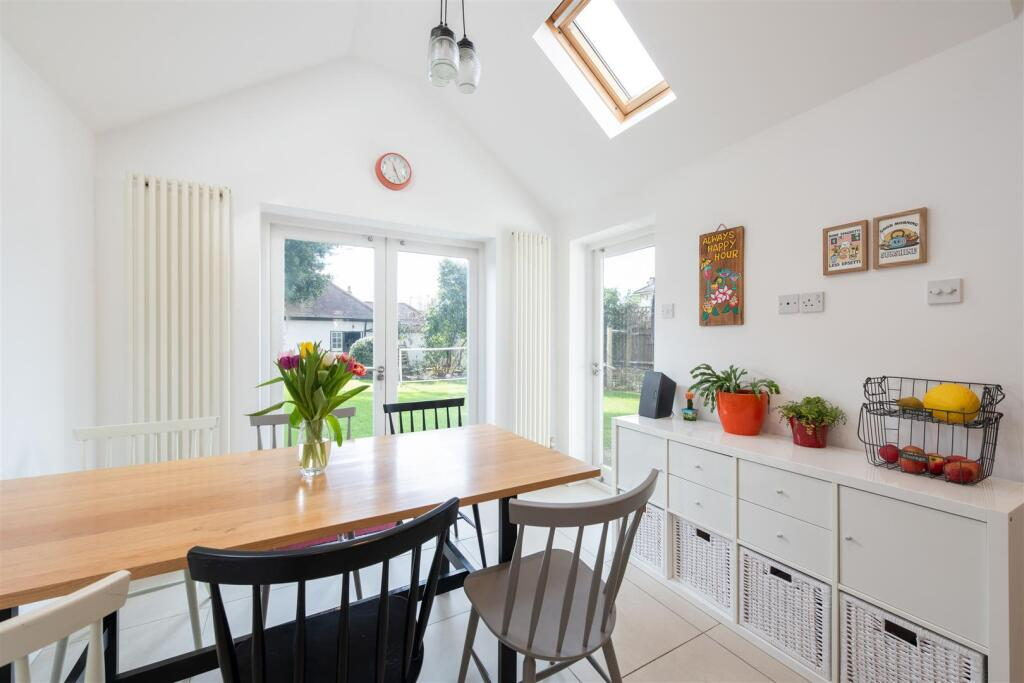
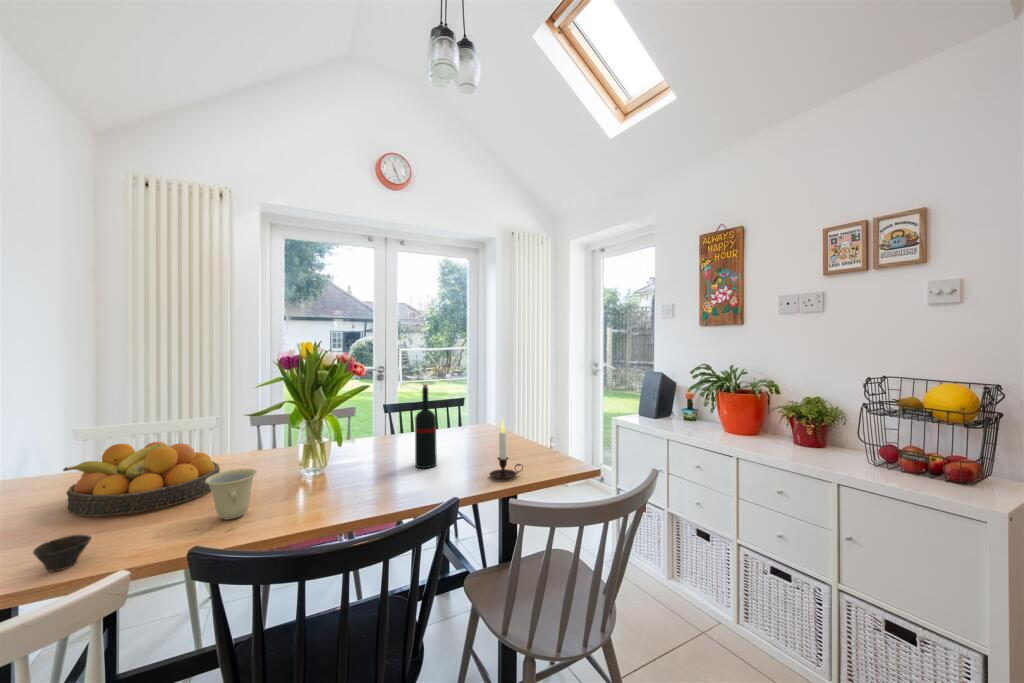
+ wine bottle [414,383,438,469]
+ candle [489,417,524,480]
+ cup [32,534,92,573]
+ cup [205,468,258,520]
+ fruit bowl [62,441,221,517]
